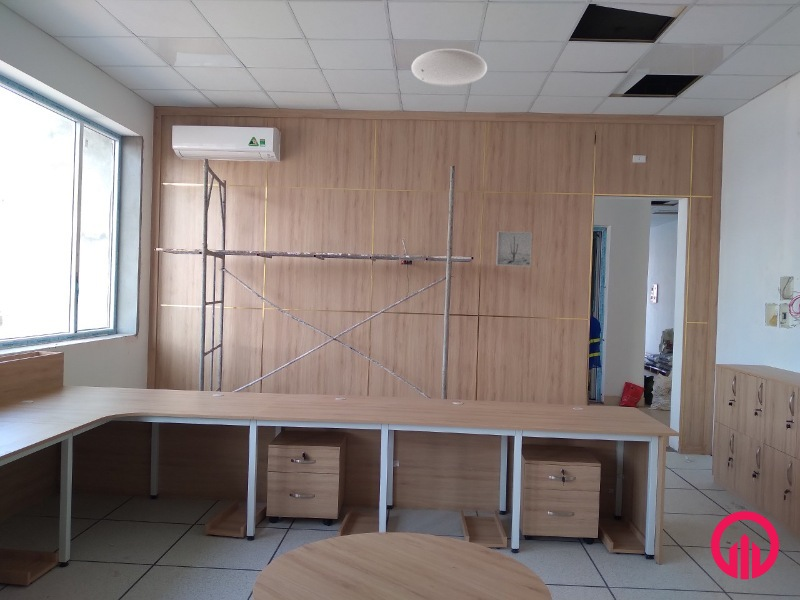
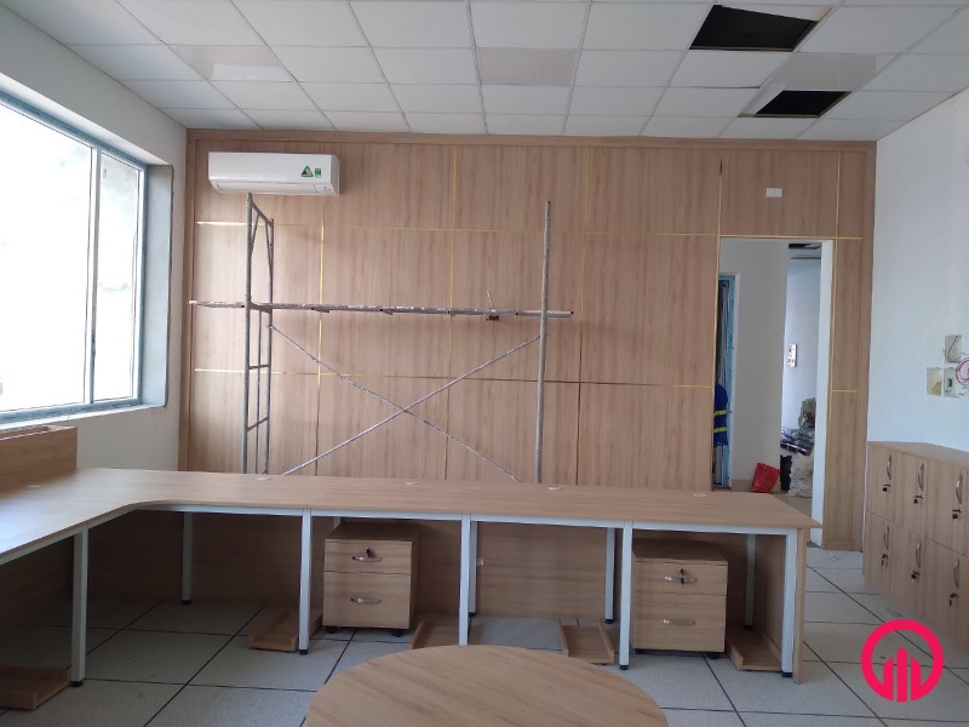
- ceiling light [410,48,488,88]
- wall art [495,230,533,268]
